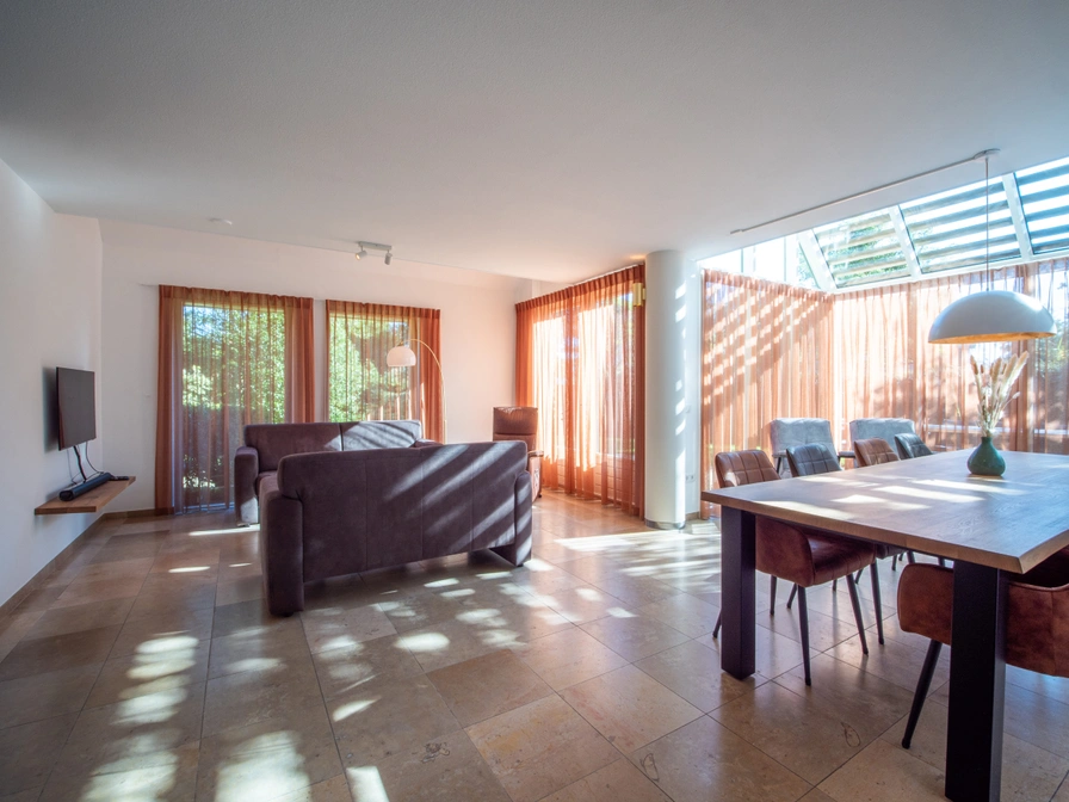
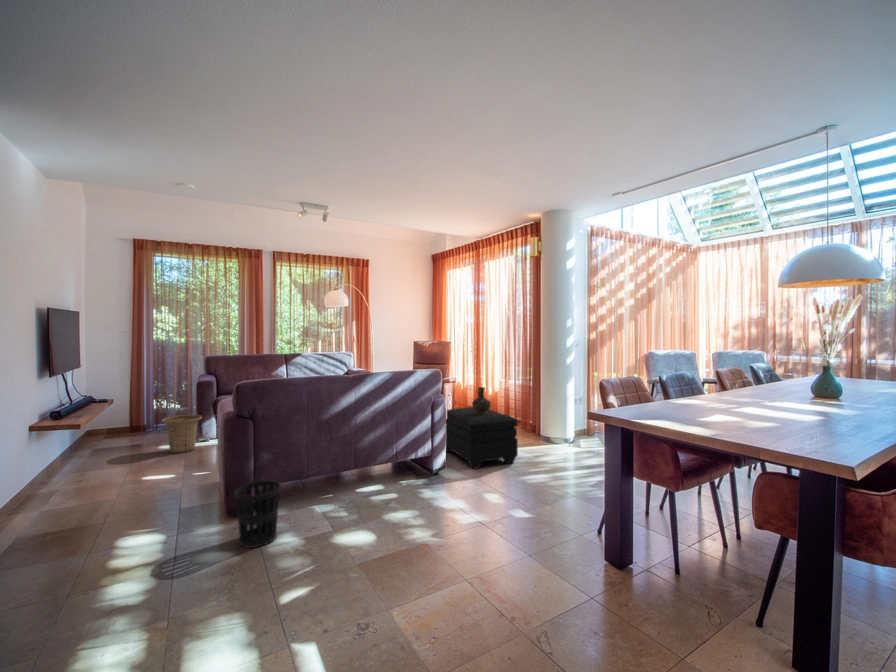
+ basket [160,414,203,454]
+ ottoman [445,406,519,470]
+ wastebasket [233,480,282,549]
+ ceramic jug [471,386,492,414]
